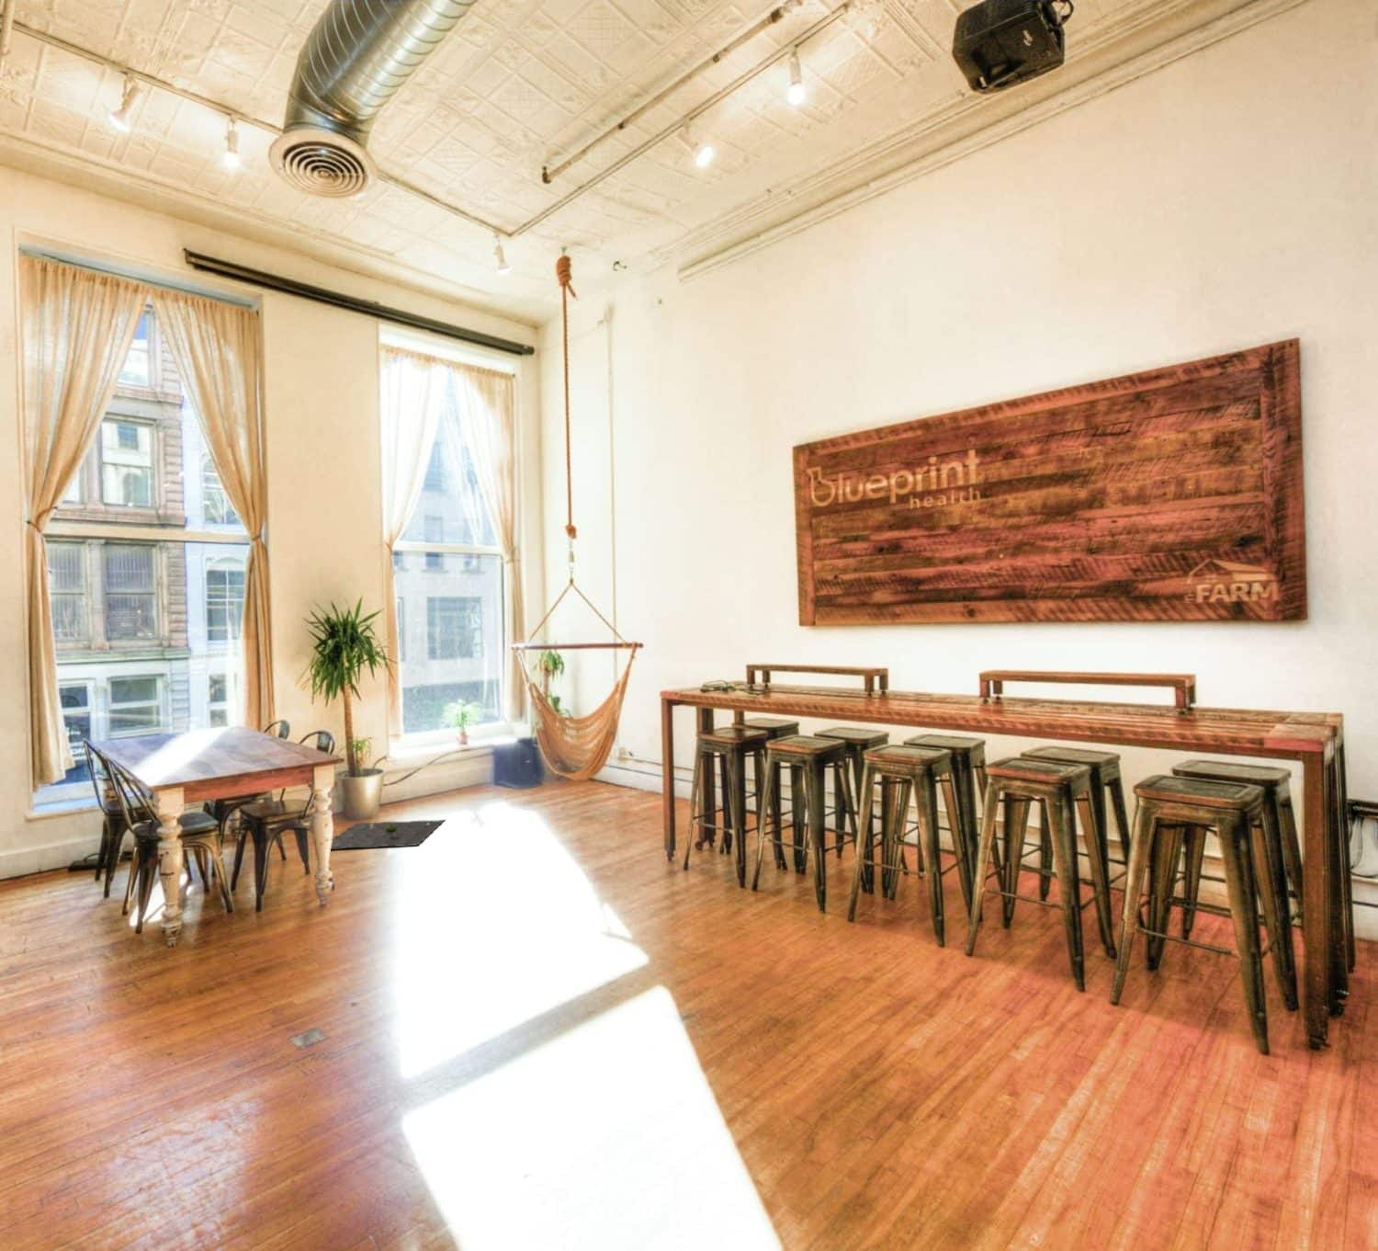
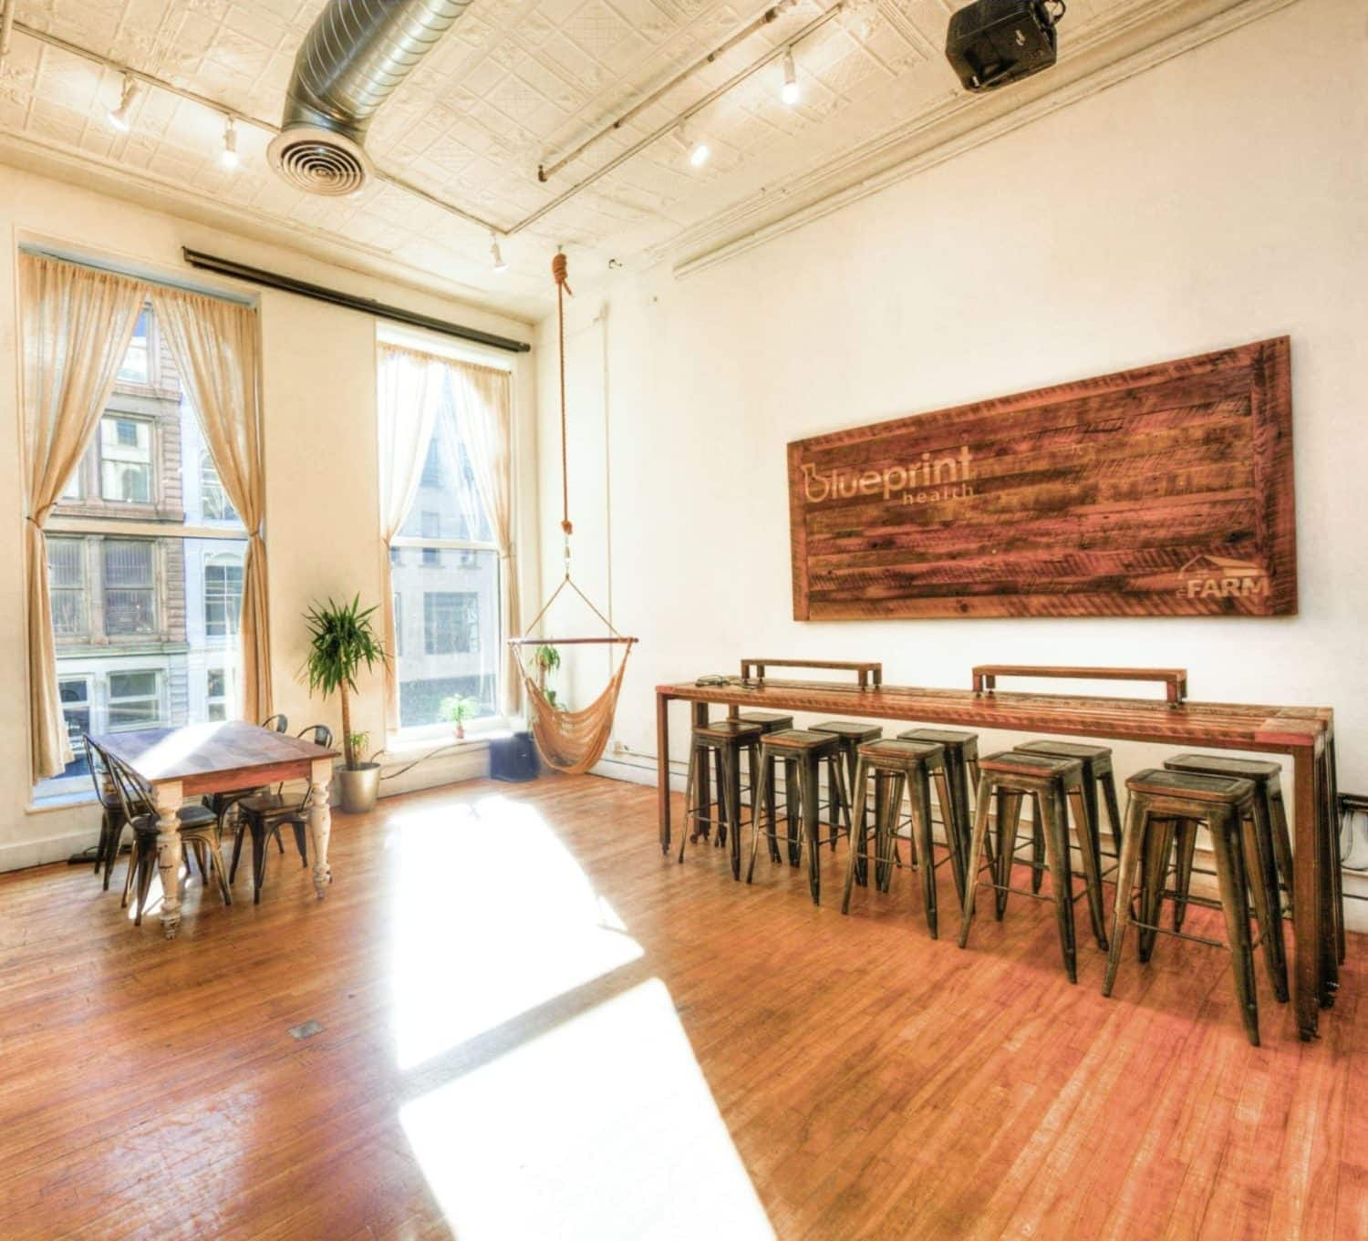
- plant pot [331,819,445,850]
